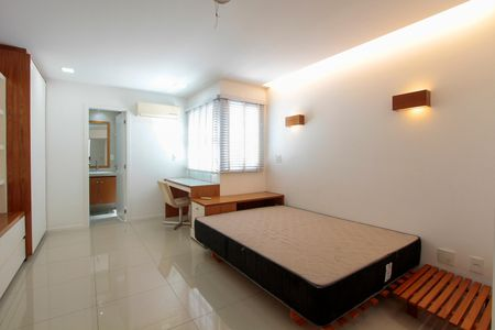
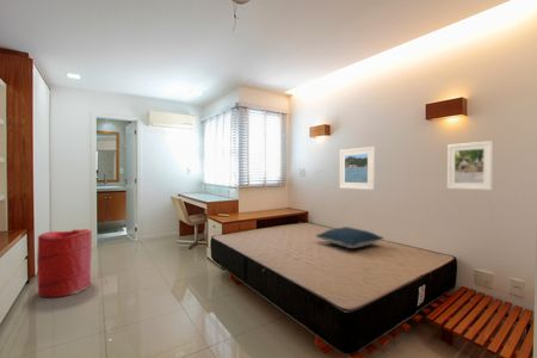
+ pillow [315,226,385,249]
+ laundry hamper [36,228,93,298]
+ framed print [446,140,494,191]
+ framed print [339,146,376,191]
